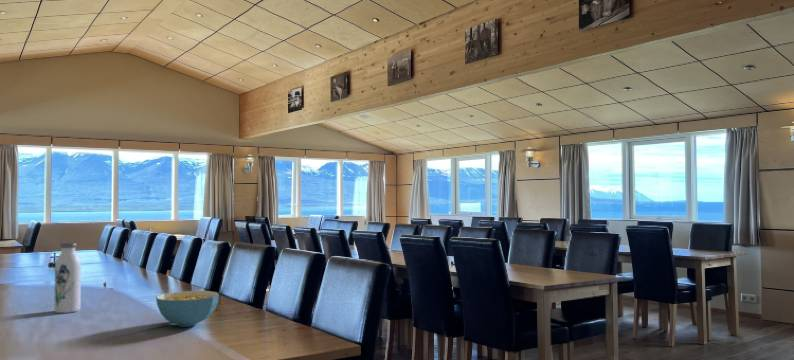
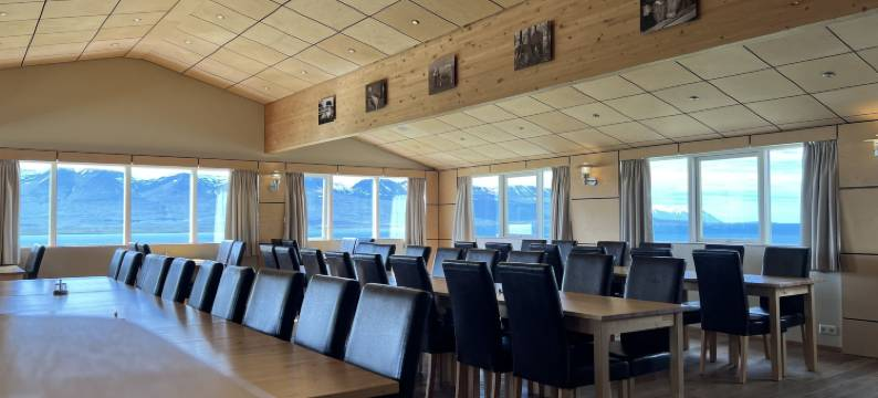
- cereal bowl [155,290,220,328]
- water bottle [53,242,82,314]
